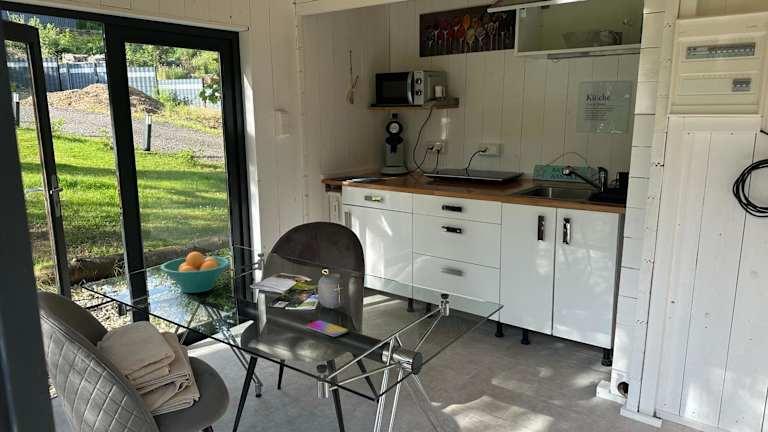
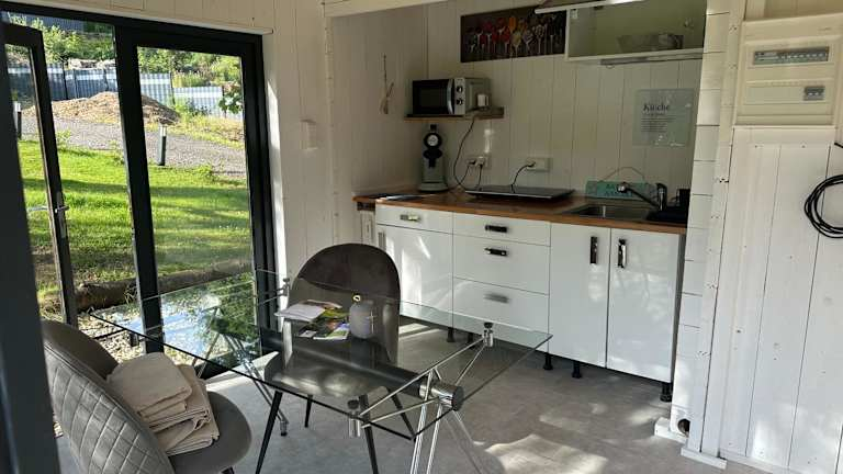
- smartphone [305,319,349,338]
- fruit bowl [160,251,231,294]
